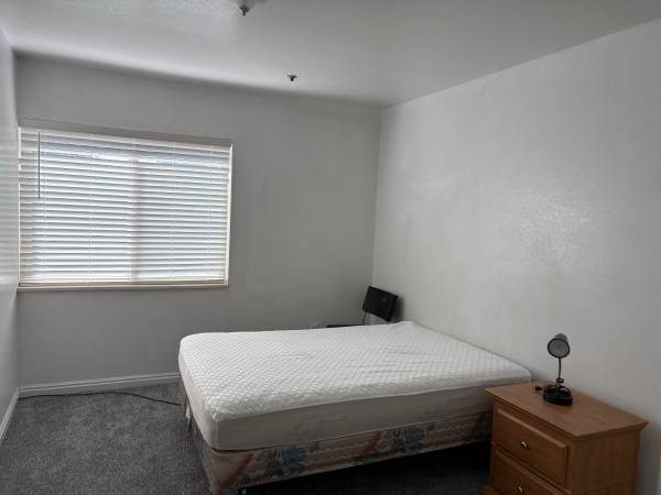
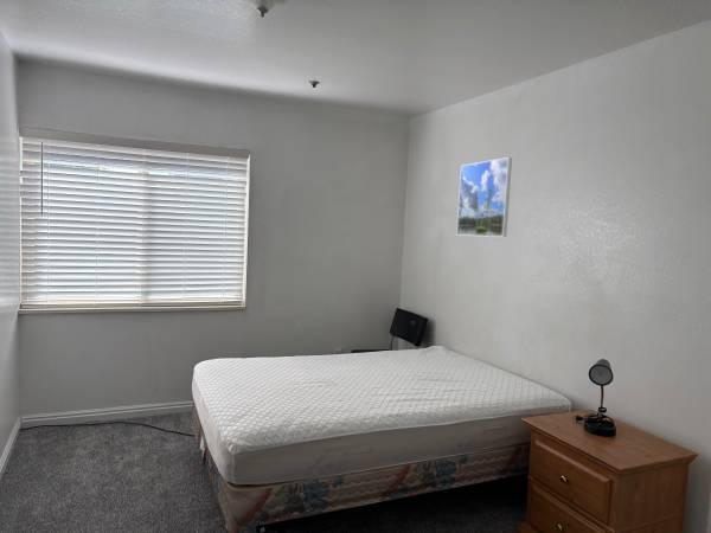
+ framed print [456,156,513,238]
